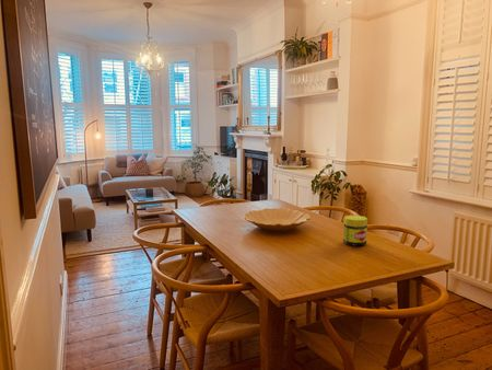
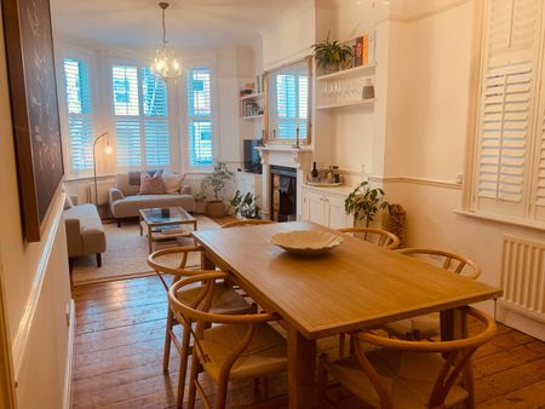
- jar [342,215,368,246]
